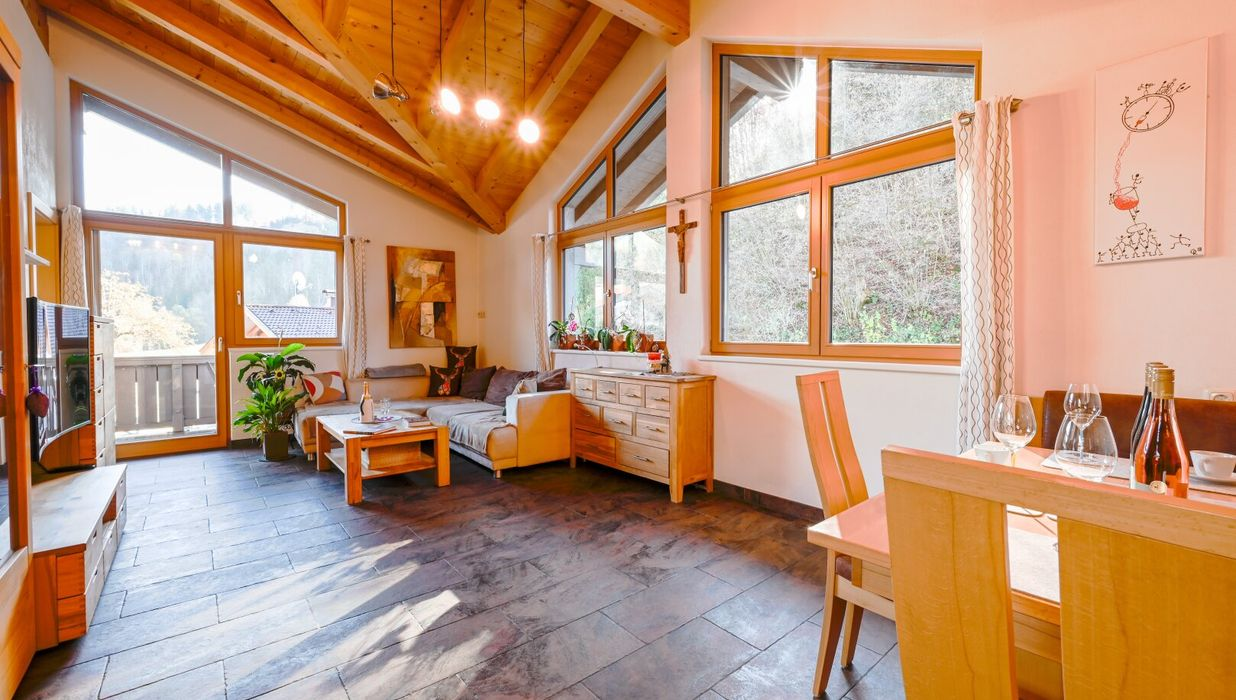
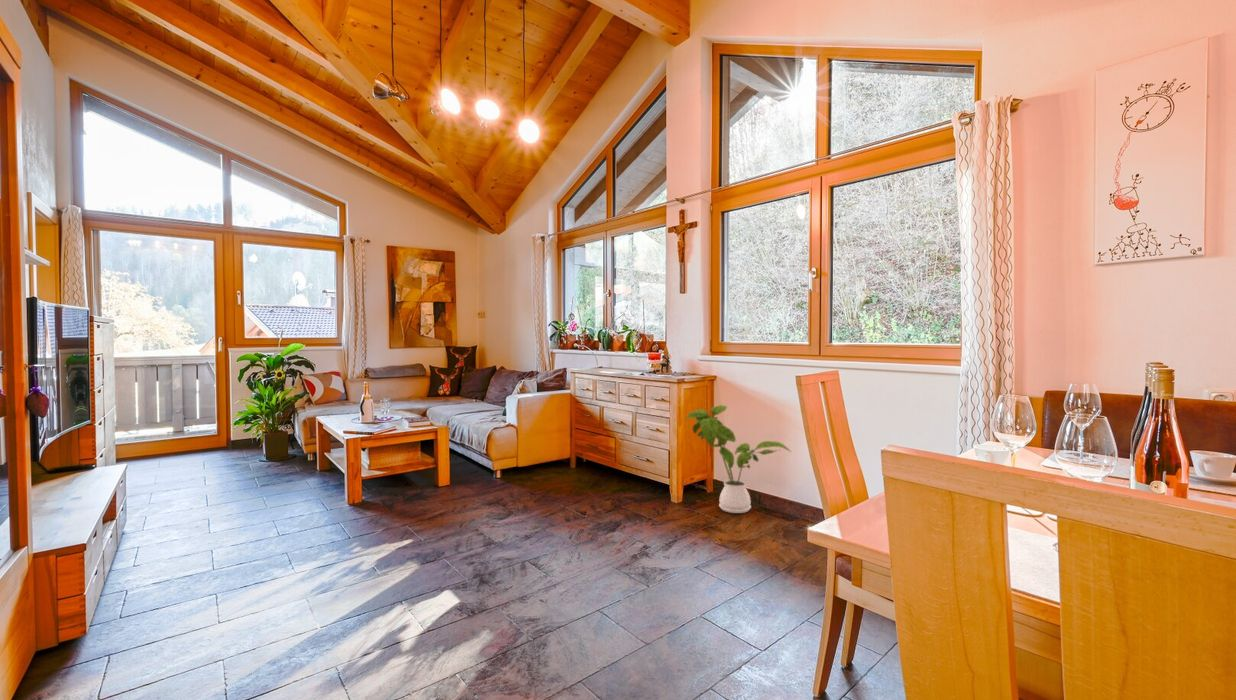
+ house plant [684,404,792,514]
